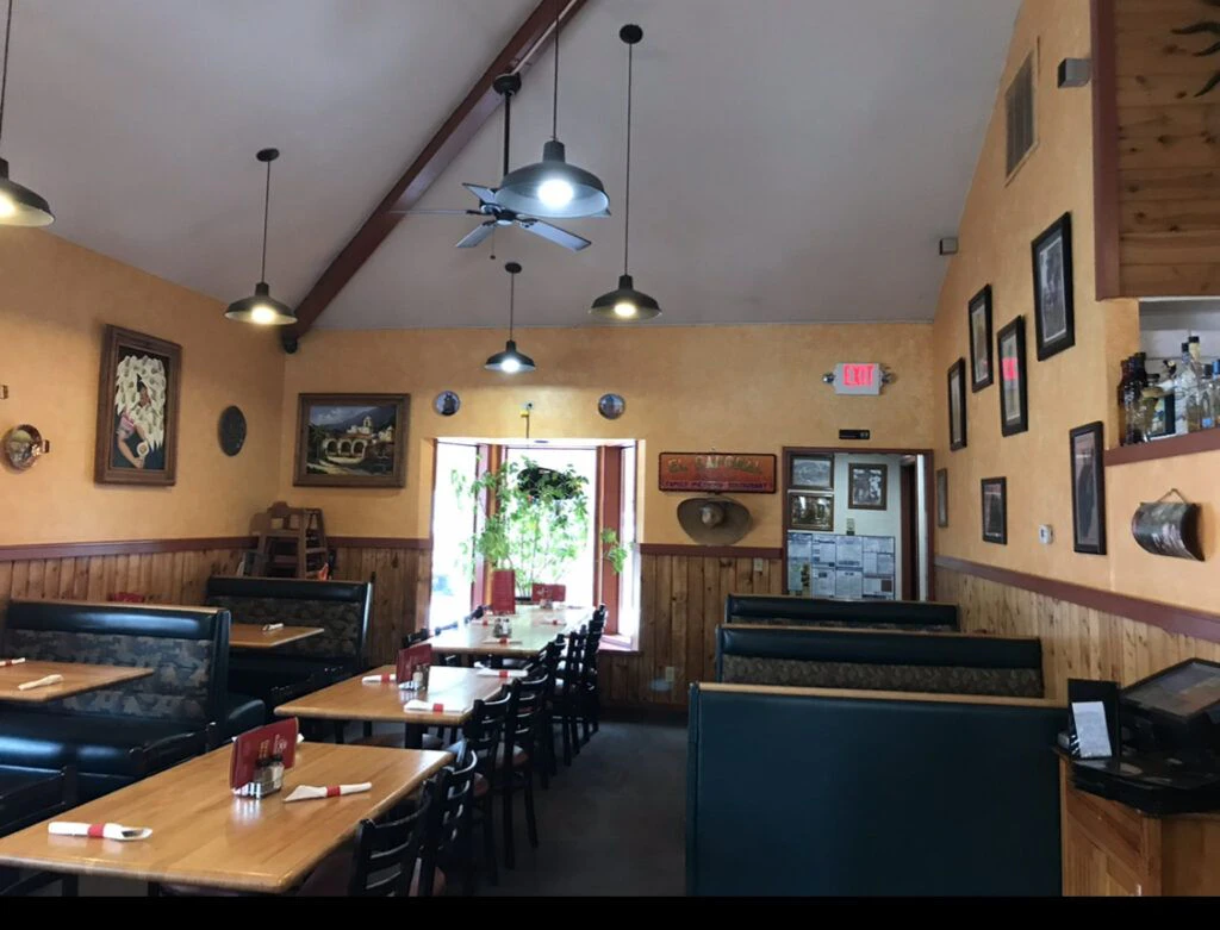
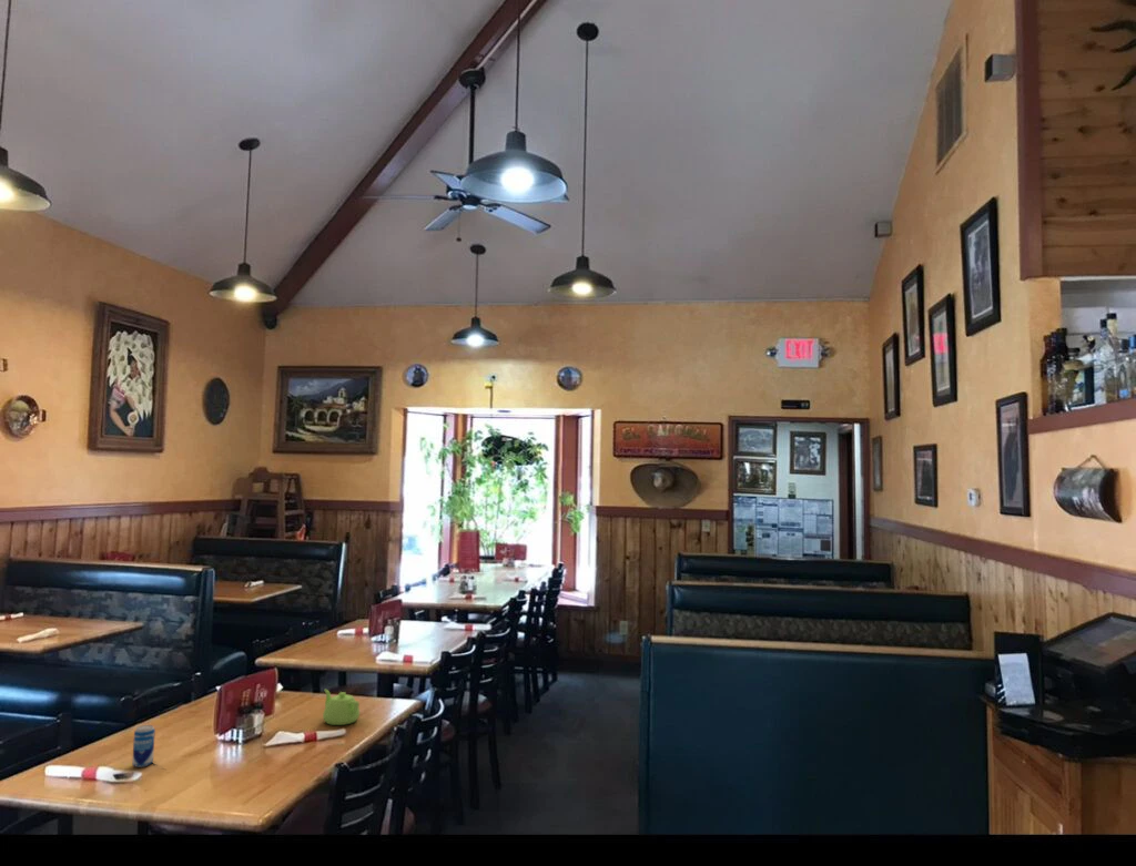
+ beverage can [131,724,156,768]
+ teapot [322,689,361,726]
